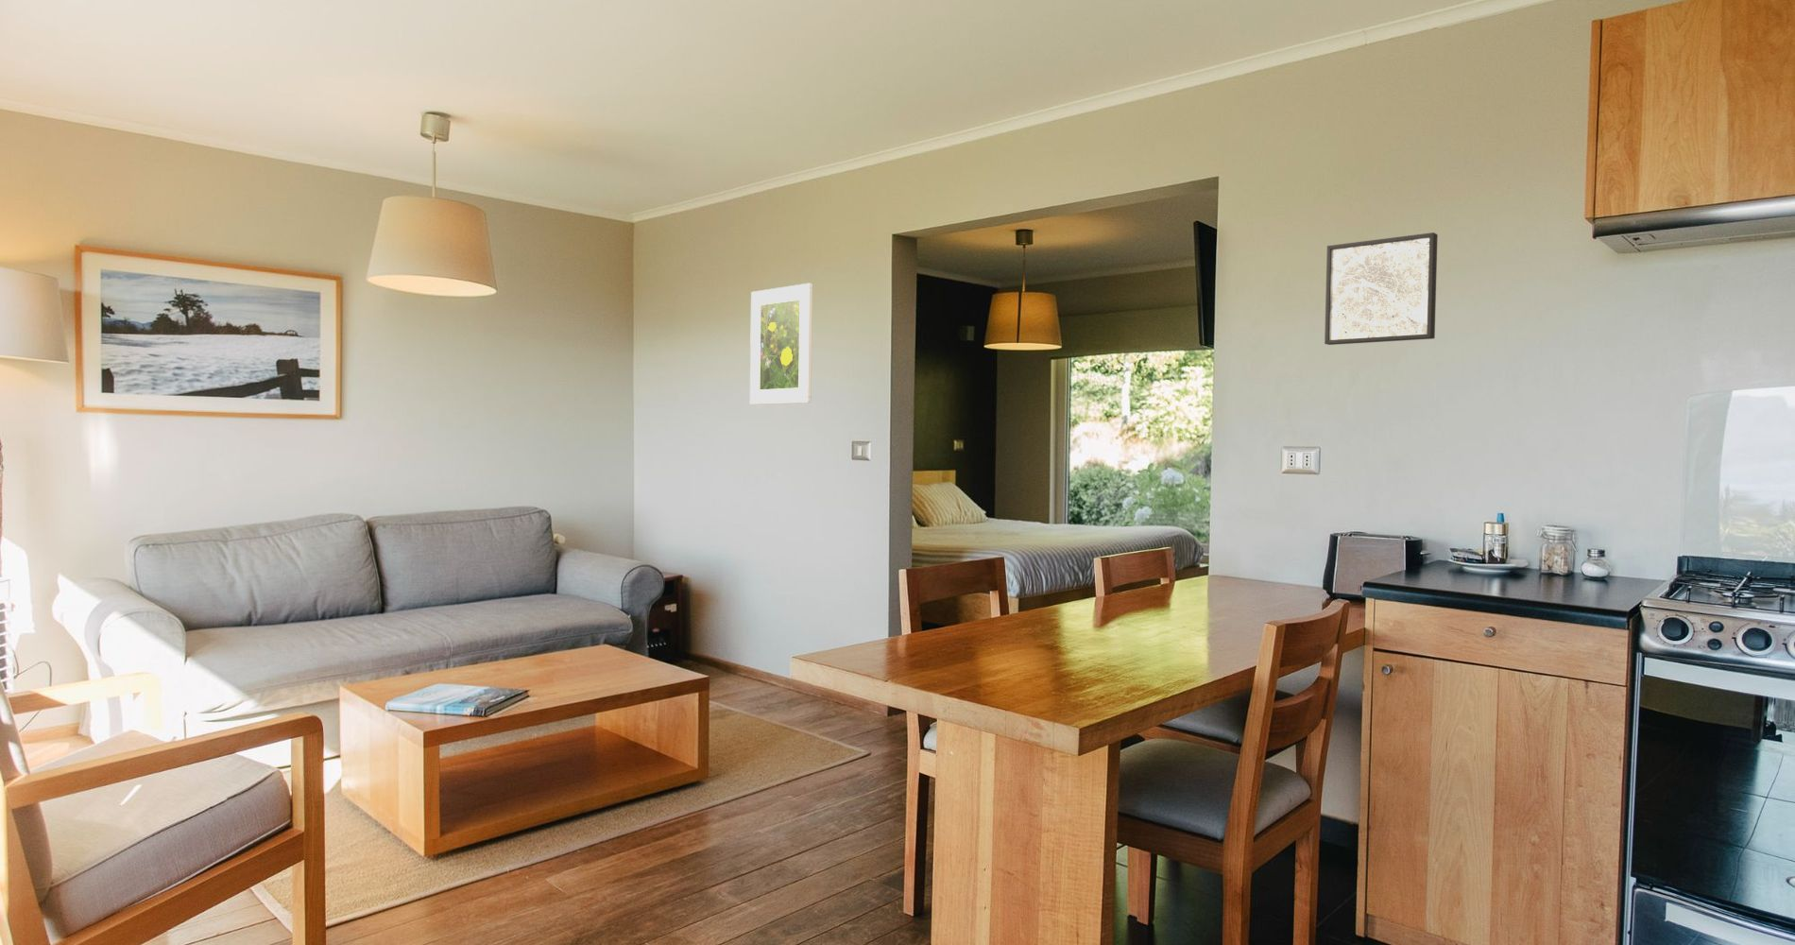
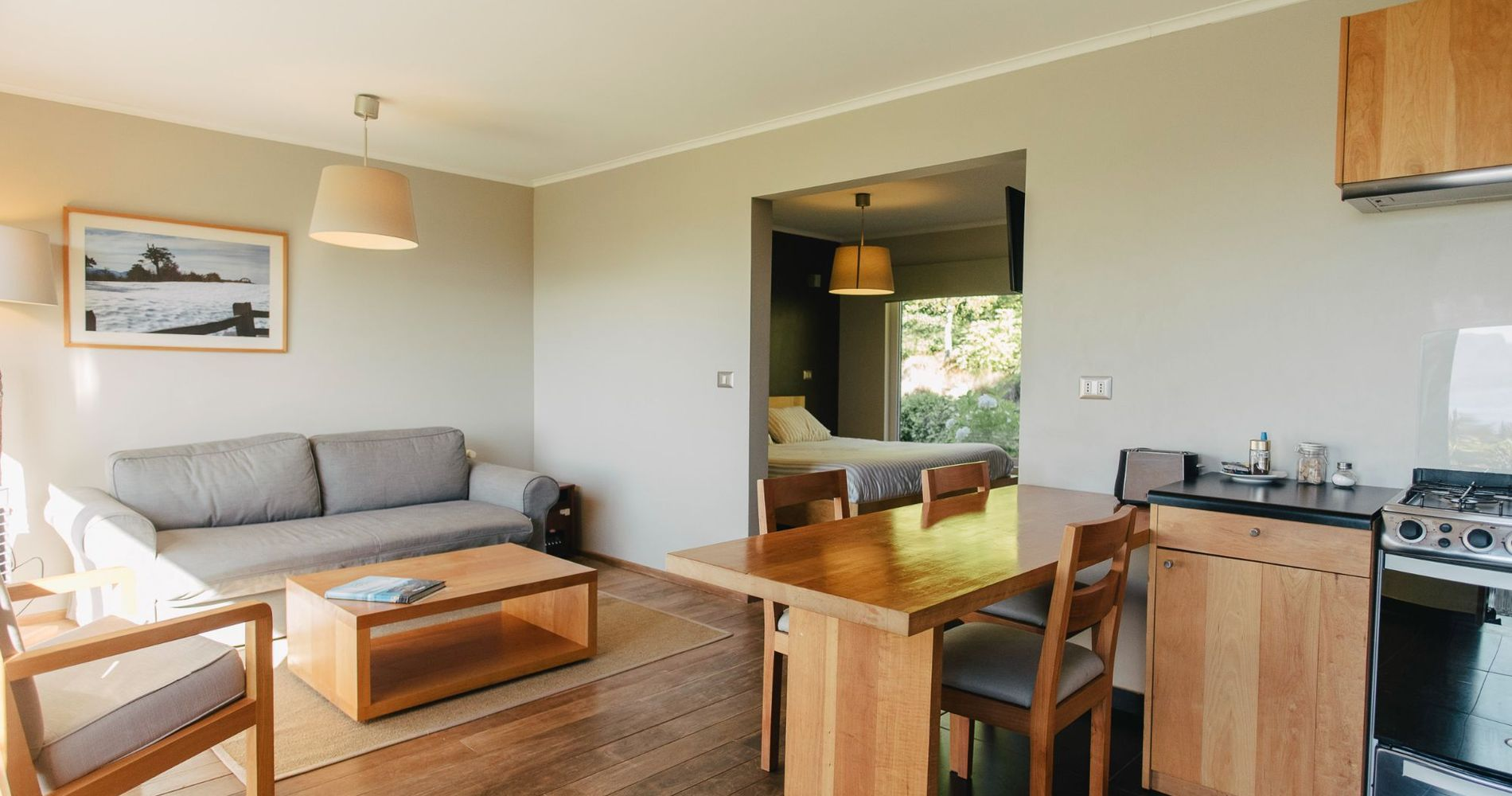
- wall art [1324,232,1439,345]
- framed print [749,283,813,405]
